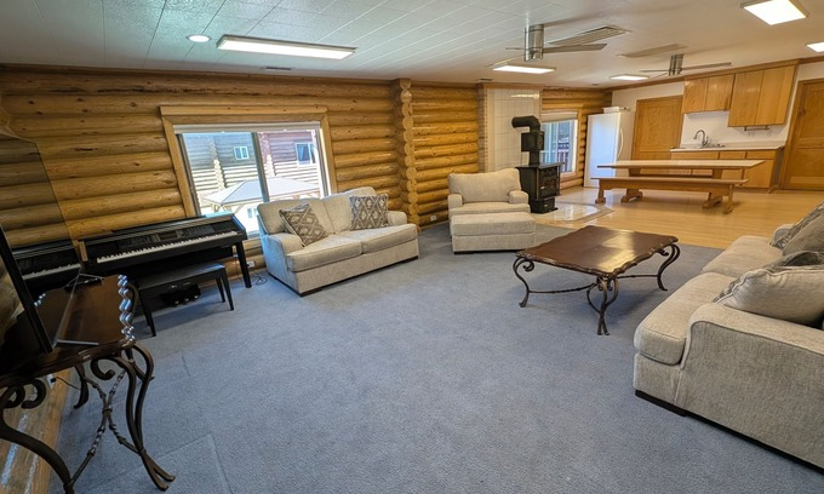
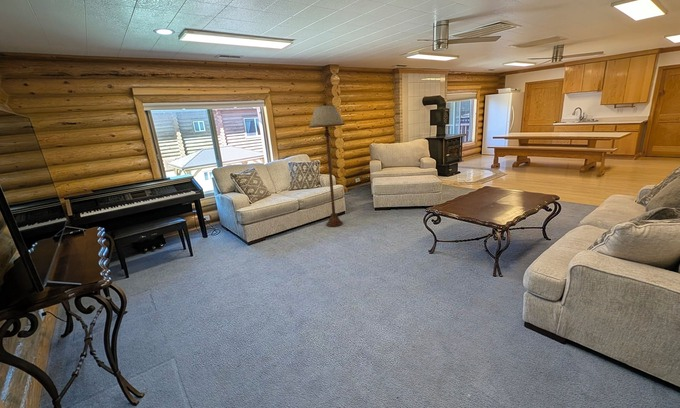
+ floor lamp [308,102,346,228]
